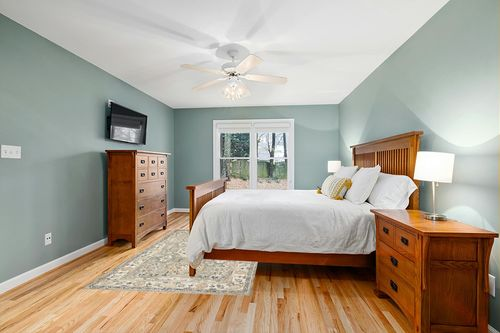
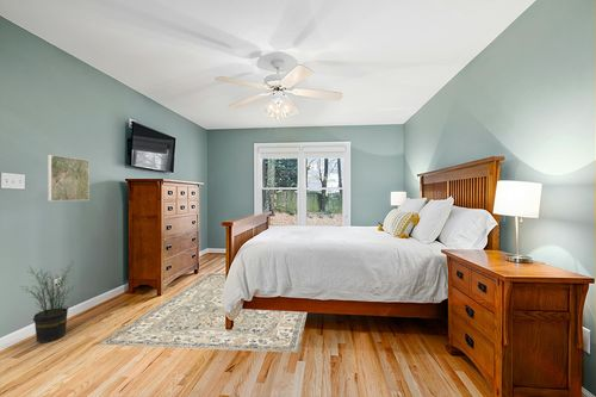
+ potted plant [19,260,75,343]
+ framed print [46,154,91,203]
